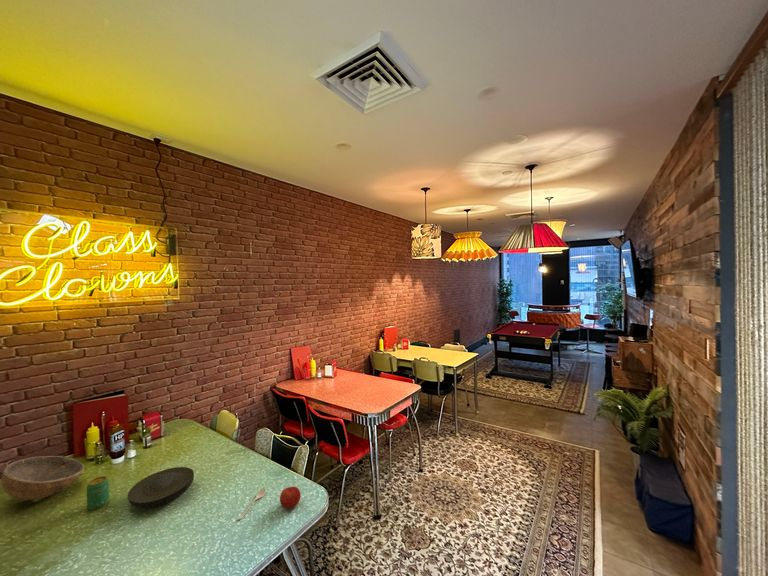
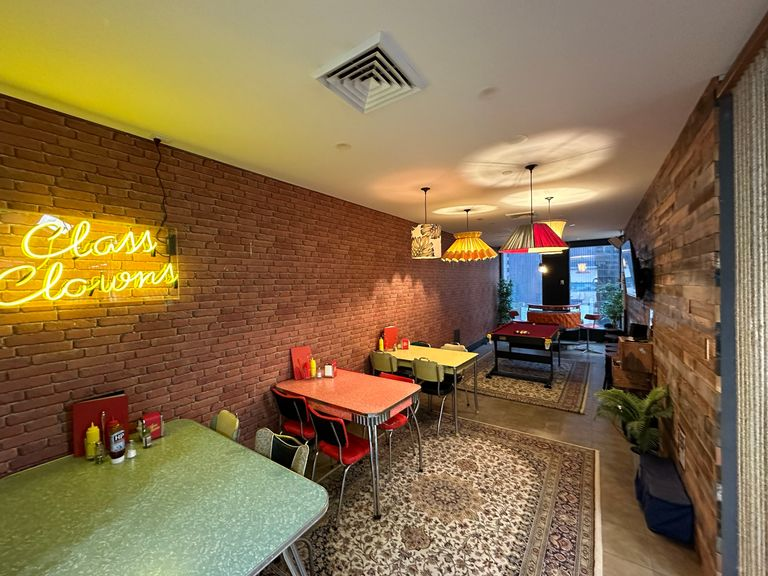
- plate [127,466,195,510]
- spoon [237,487,267,520]
- beverage can [86,475,110,511]
- fruit [279,486,302,510]
- bowl [0,455,85,501]
